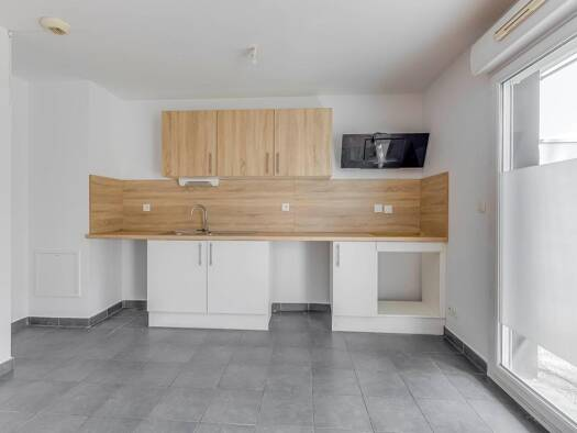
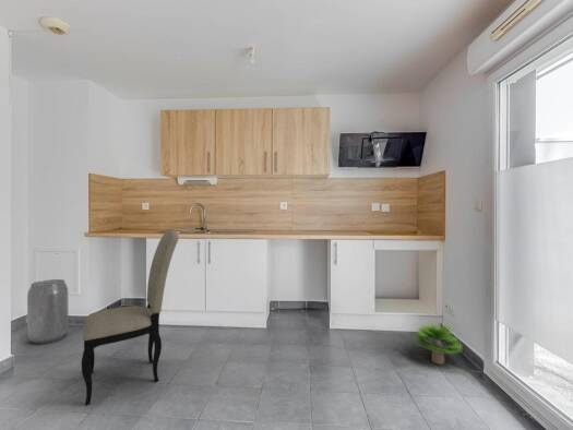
+ dining chair [81,228,180,406]
+ potted plant [414,322,464,366]
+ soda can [26,278,69,345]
